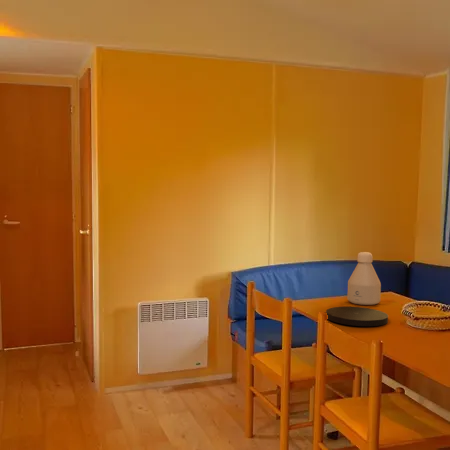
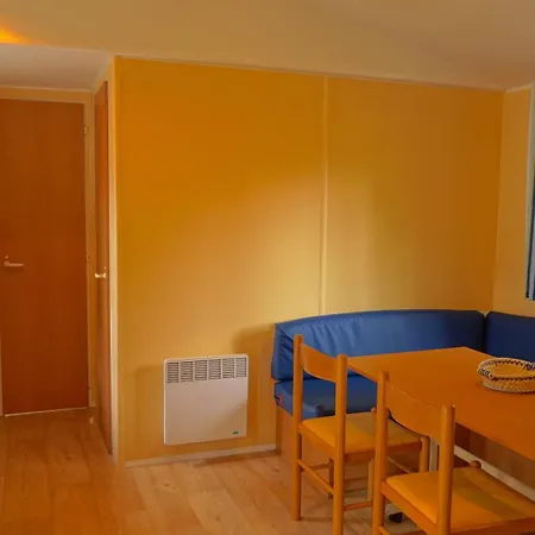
- bottle [346,251,382,306]
- plate [325,306,389,327]
